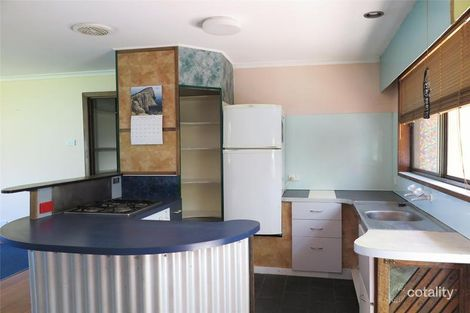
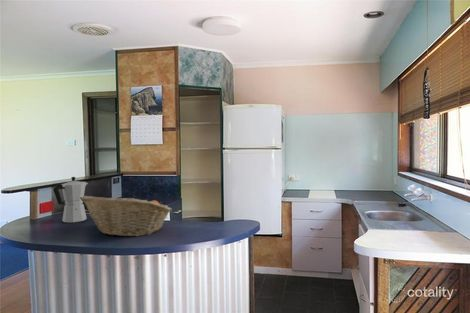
+ fruit basket [80,194,173,238]
+ moka pot [52,176,89,224]
